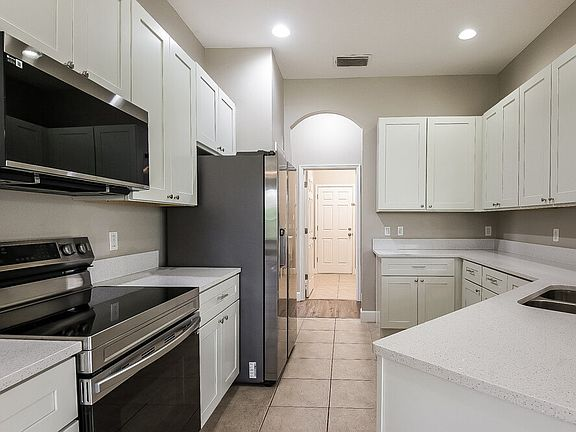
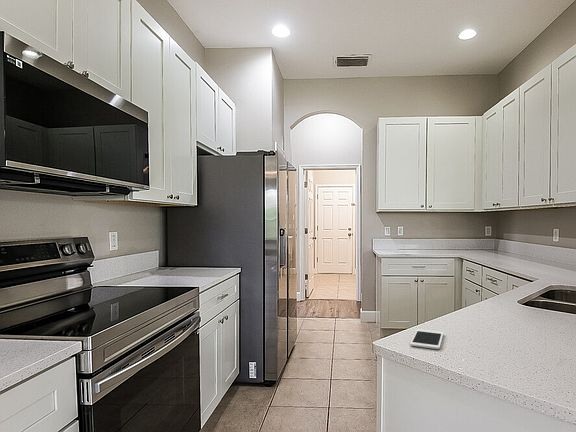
+ cell phone [409,328,444,350]
